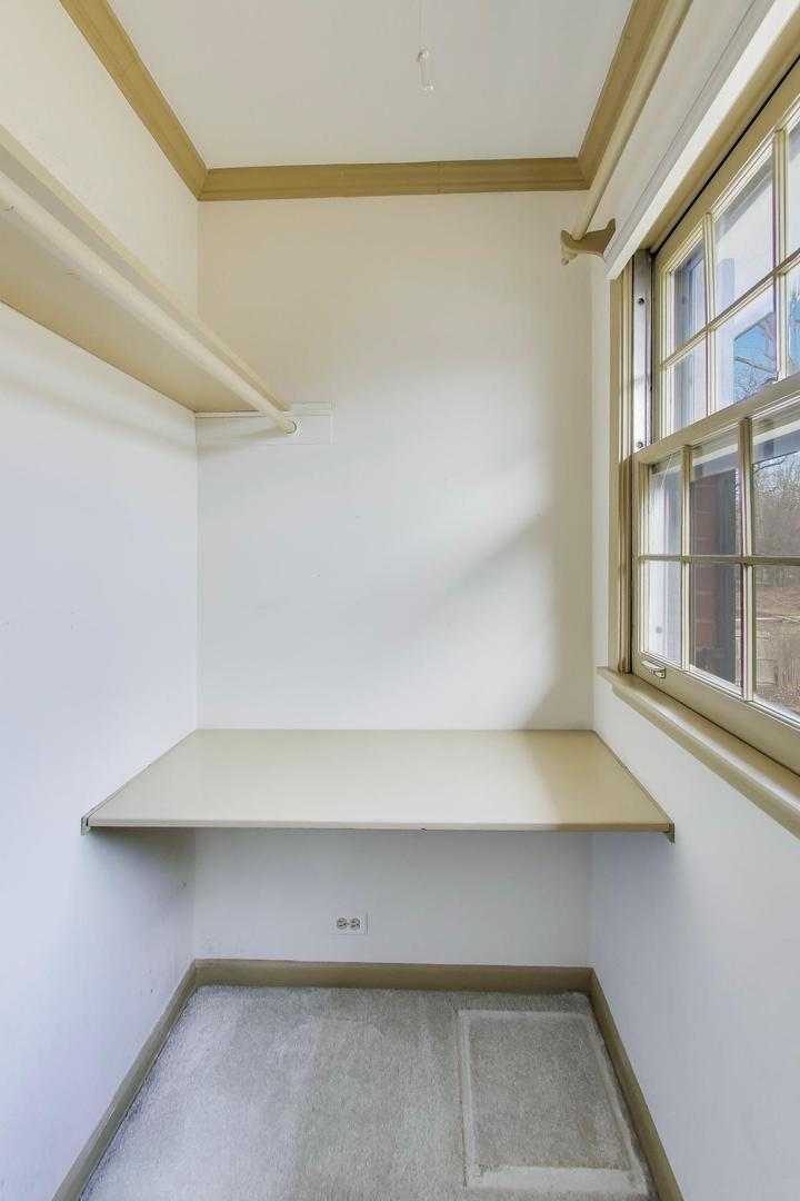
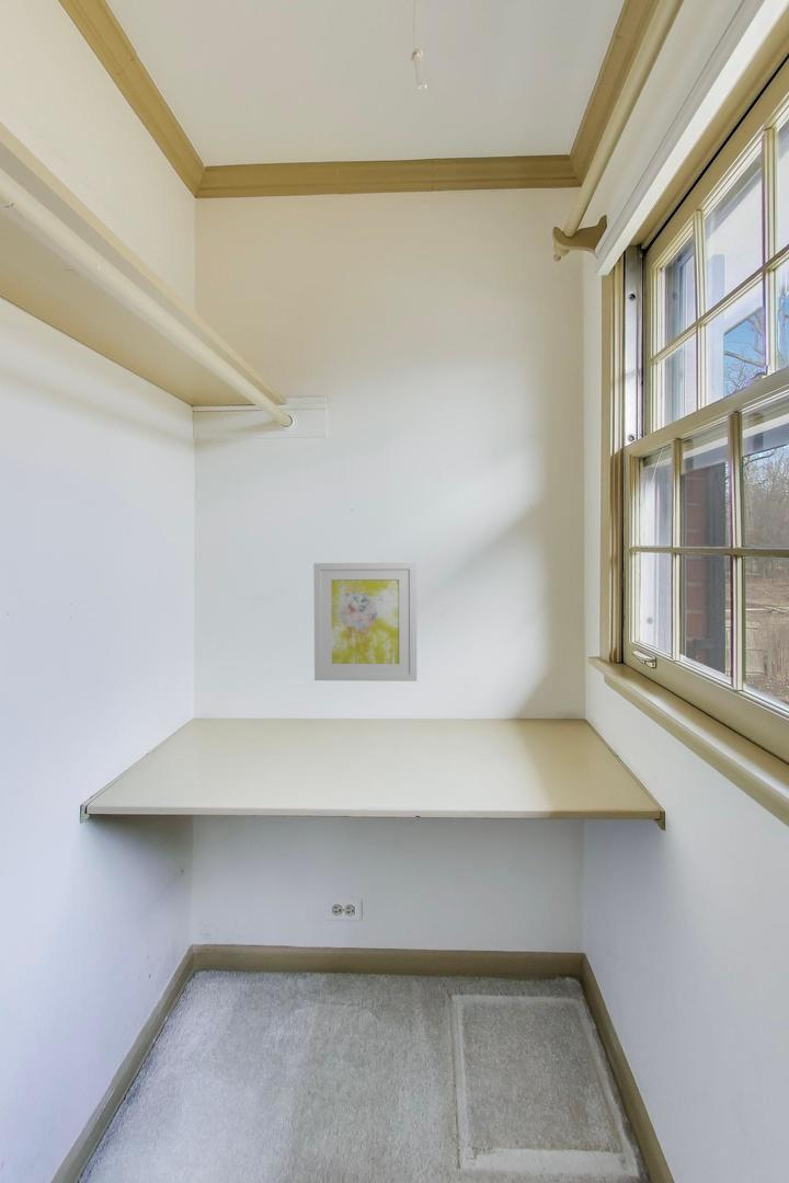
+ wall art [313,561,418,682]
